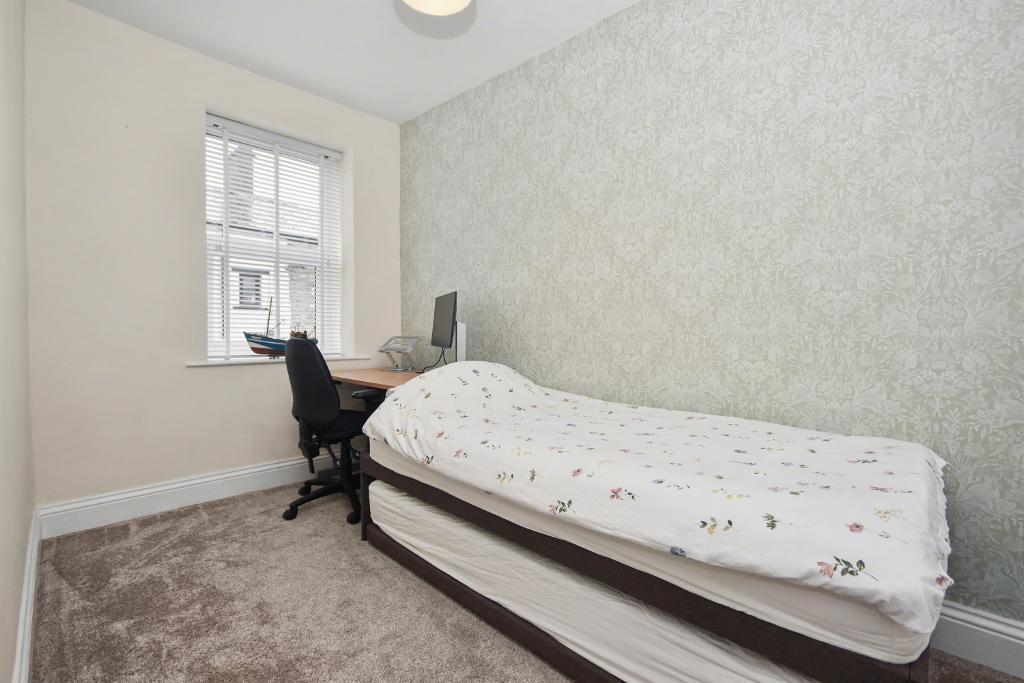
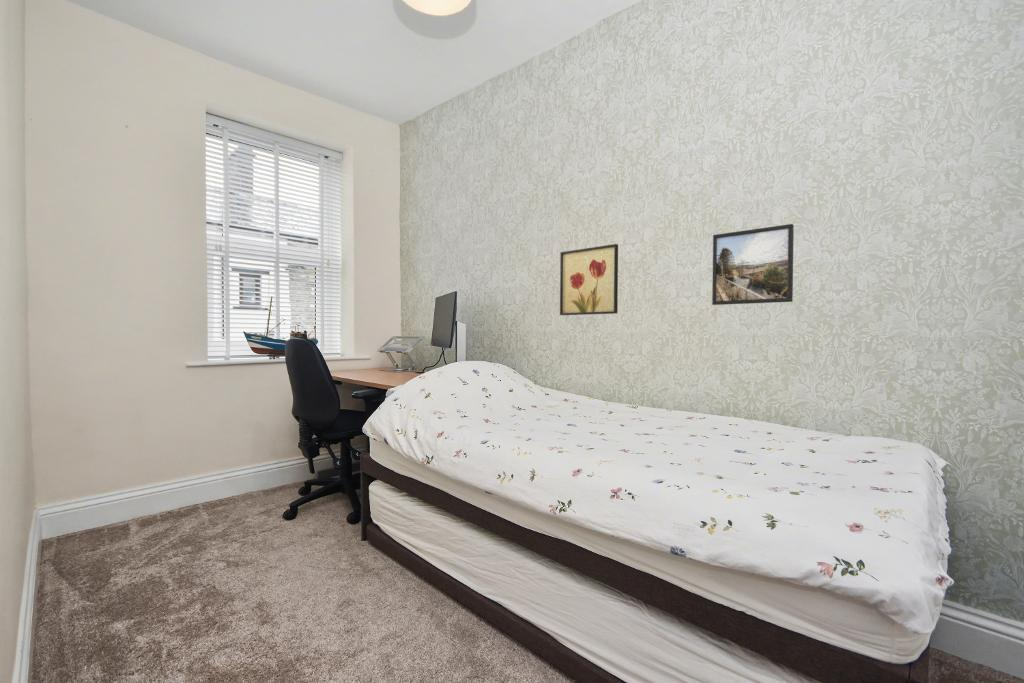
+ wall art [559,243,619,316]
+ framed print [711,223,795,306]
